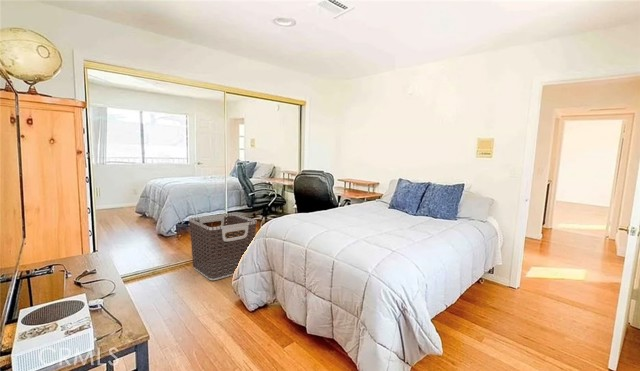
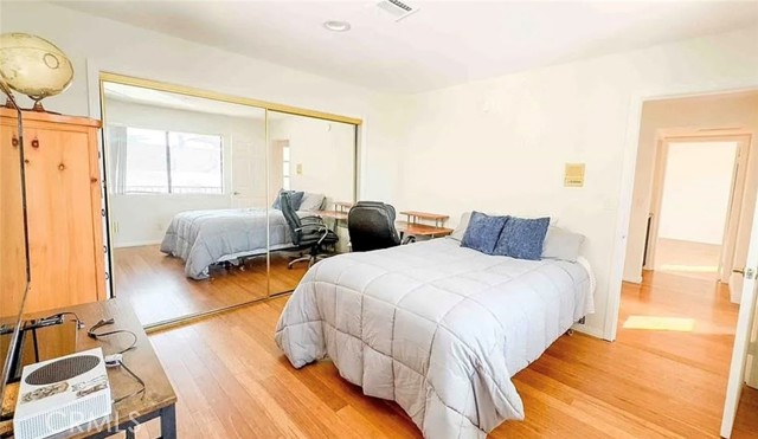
- clothes hamper [188,212,258,281]
